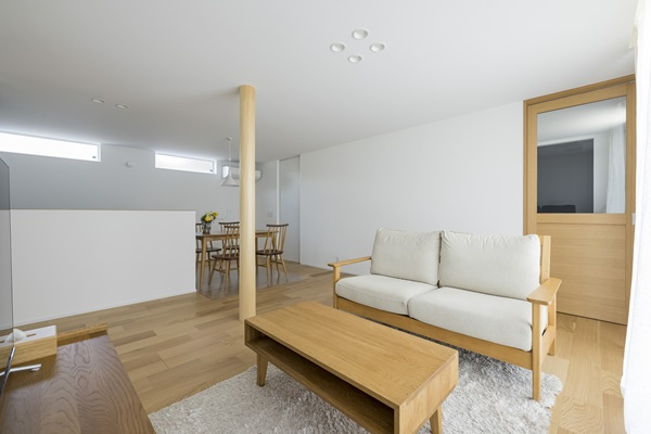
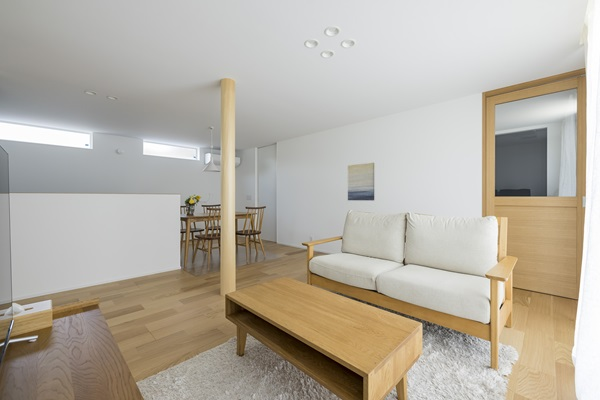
+ wall art [347,162,375,201]
